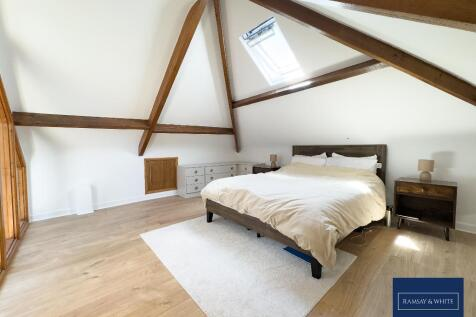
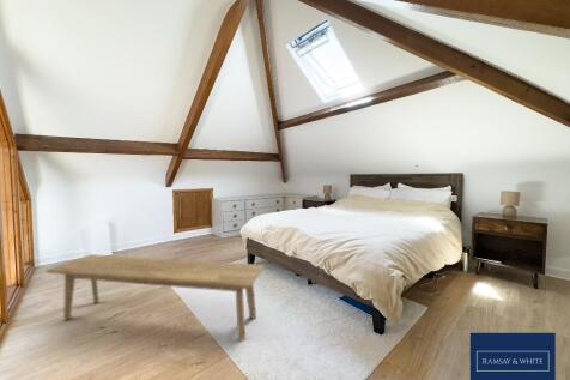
+ bench [44,253,266,342]
